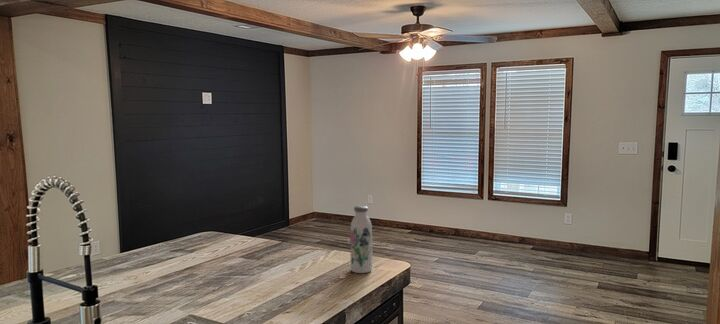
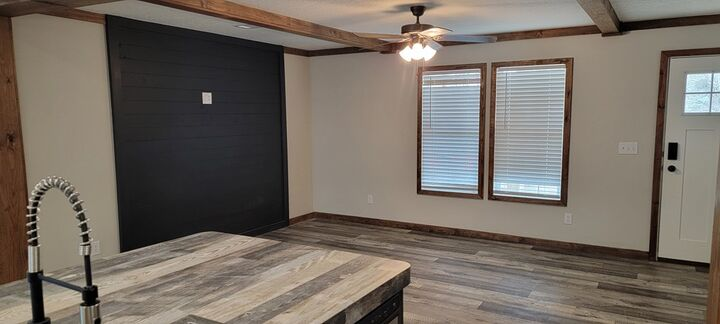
- water bottle [349,205,373,274]
